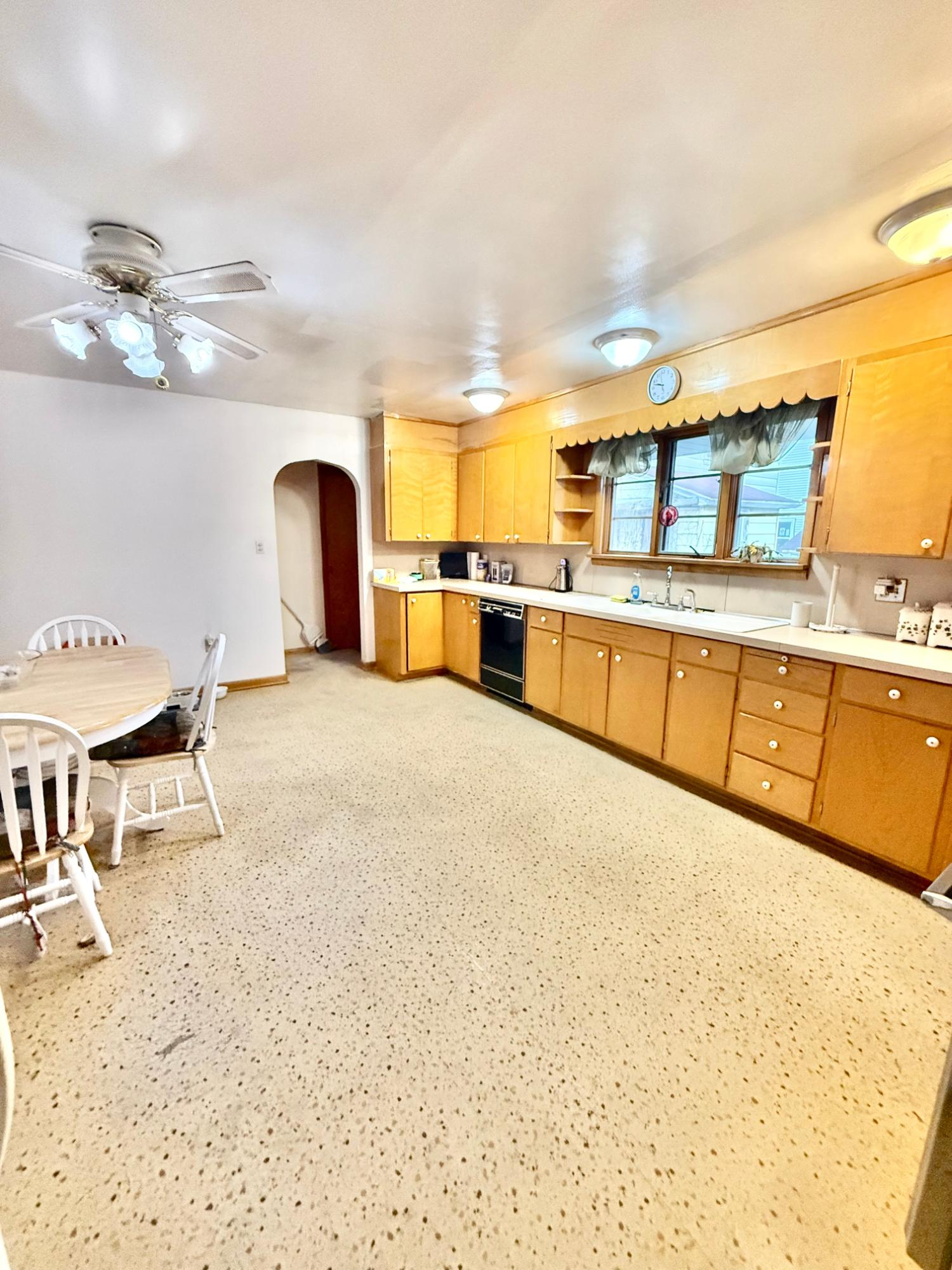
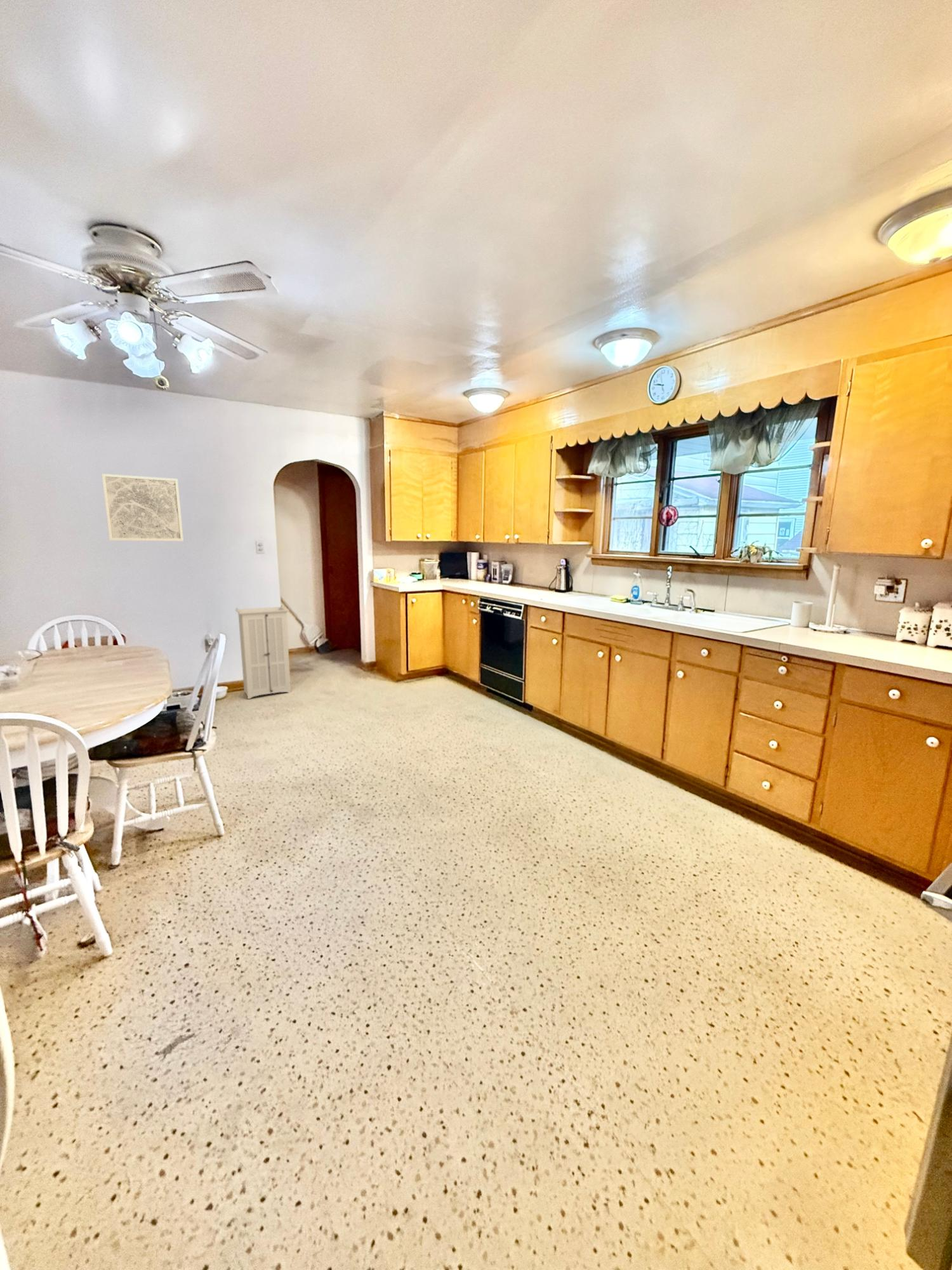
+ storage cabinet [235,605,291,700]
+ wall art [101,473,184,542]
